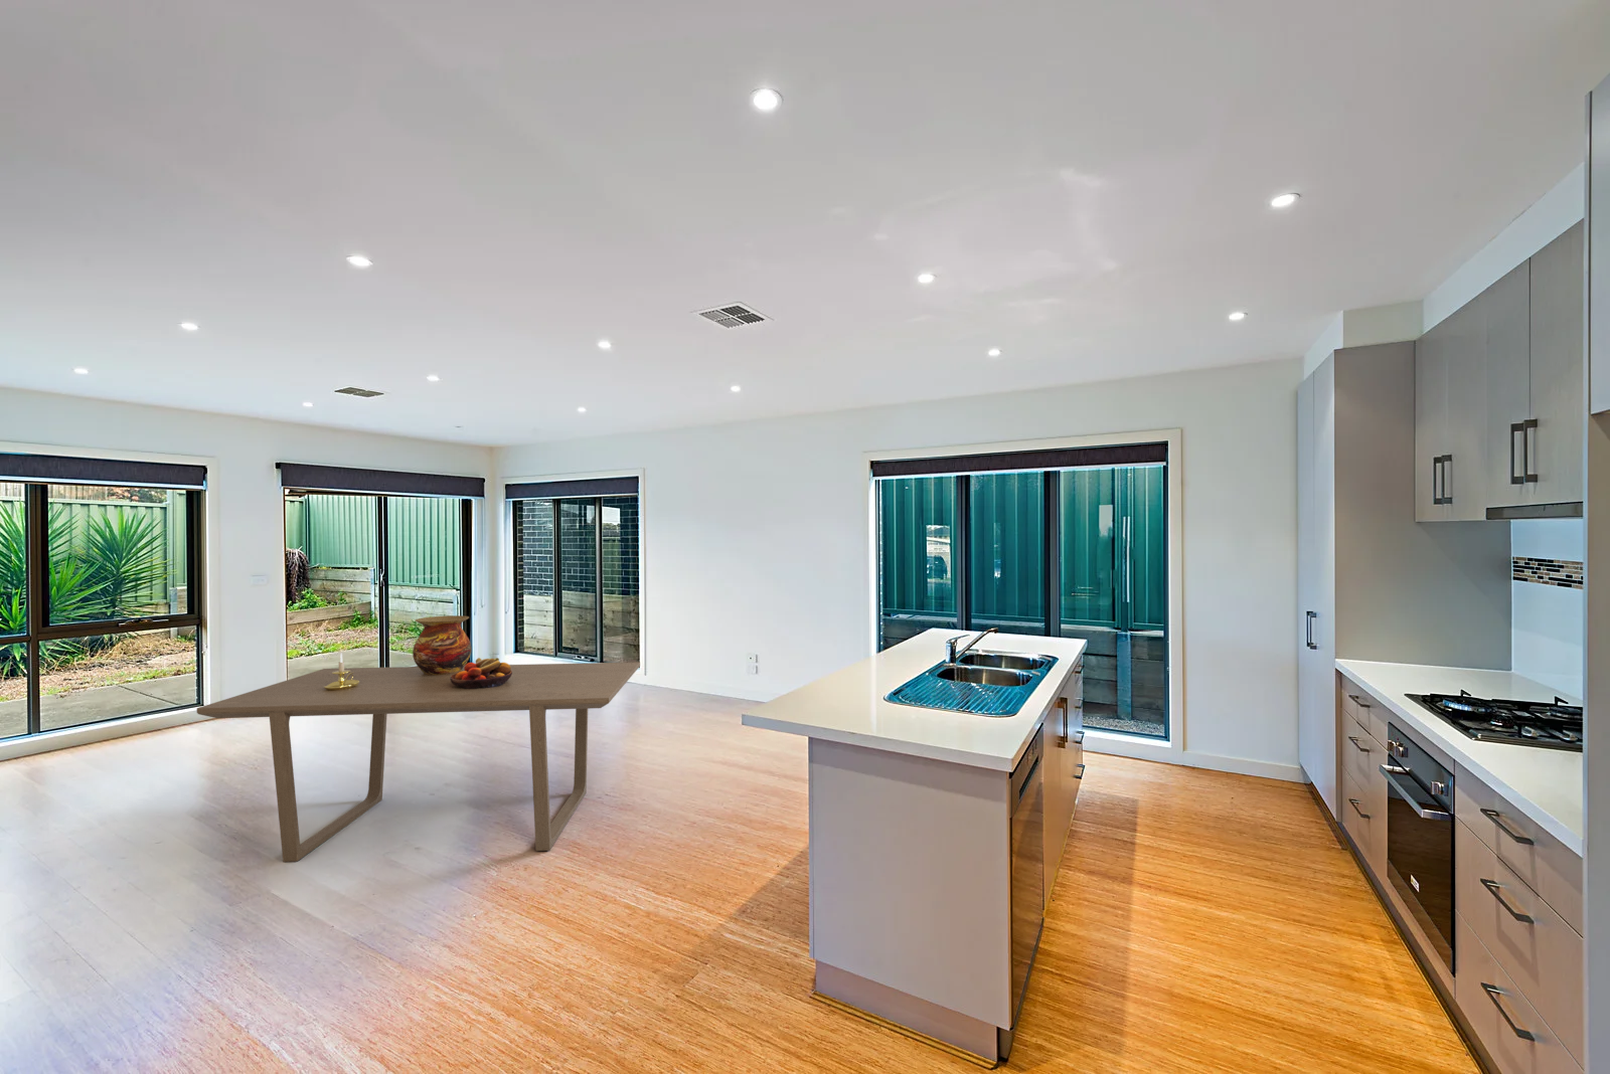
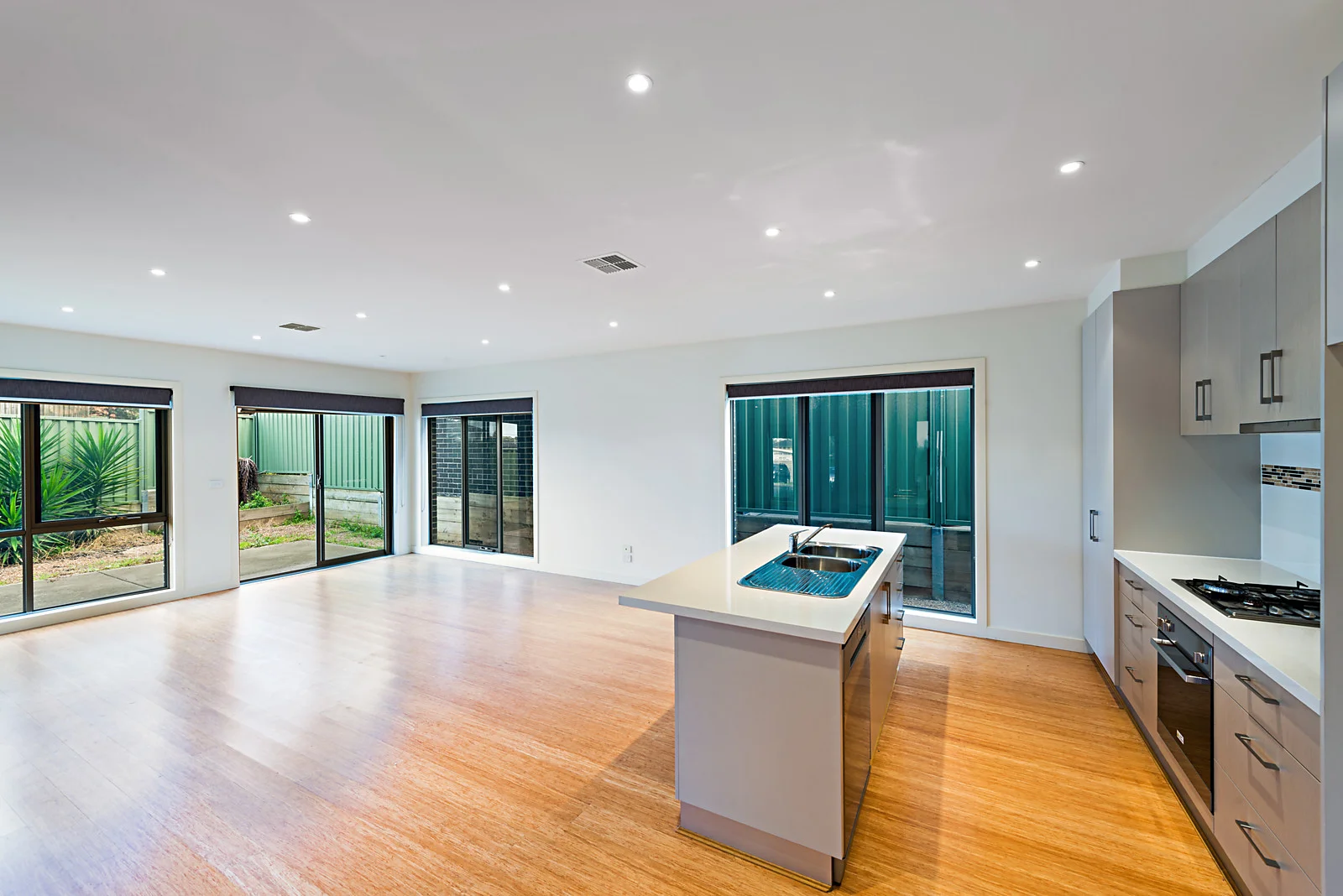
- fruit bowl [450,657,512,689]
- candle holder [322,652,360,690]
- dining table [197,660,641,863]
- vase [411,615,472,675]
